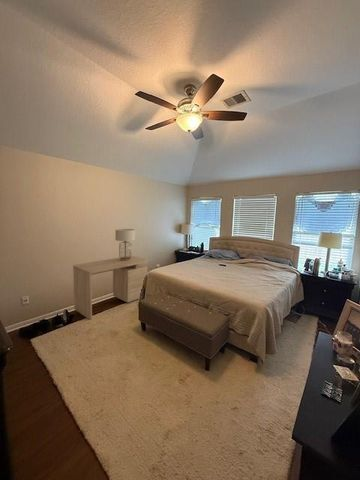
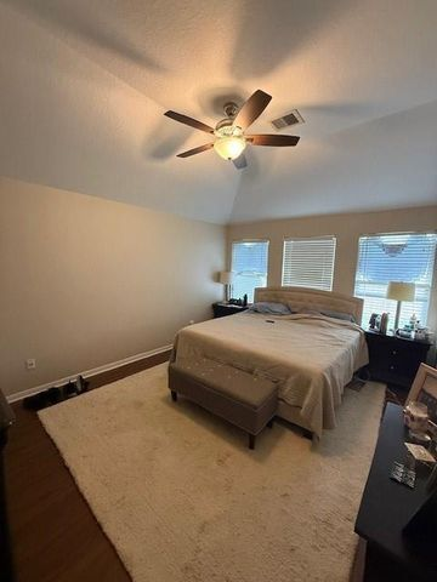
- desk [72,255,150,321]
- lamp [115,228,136,261]
